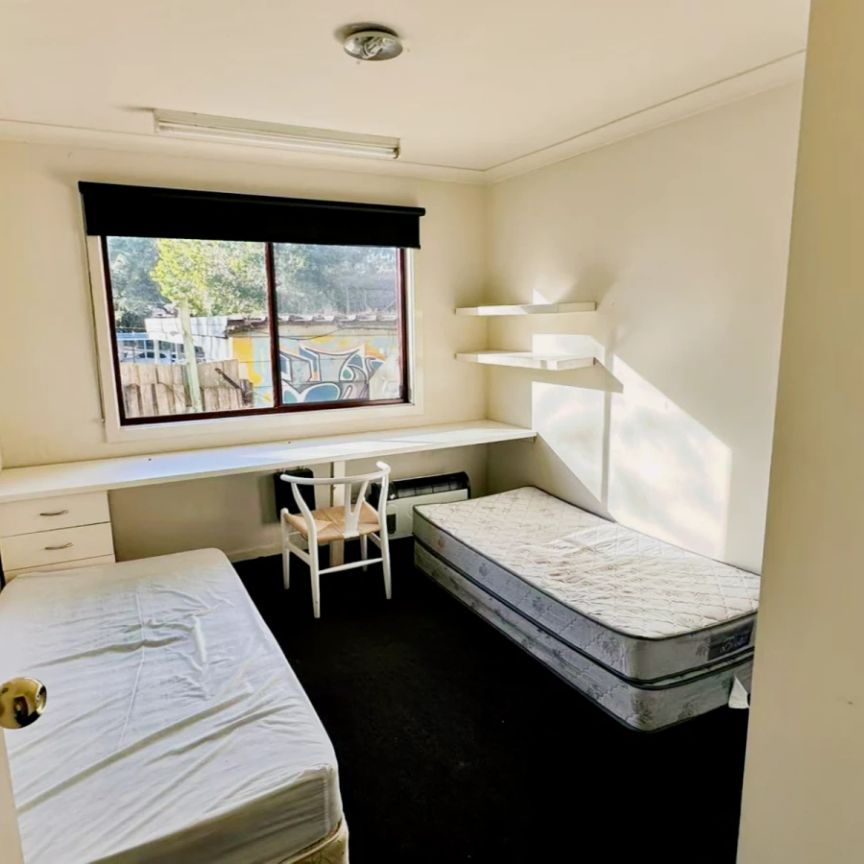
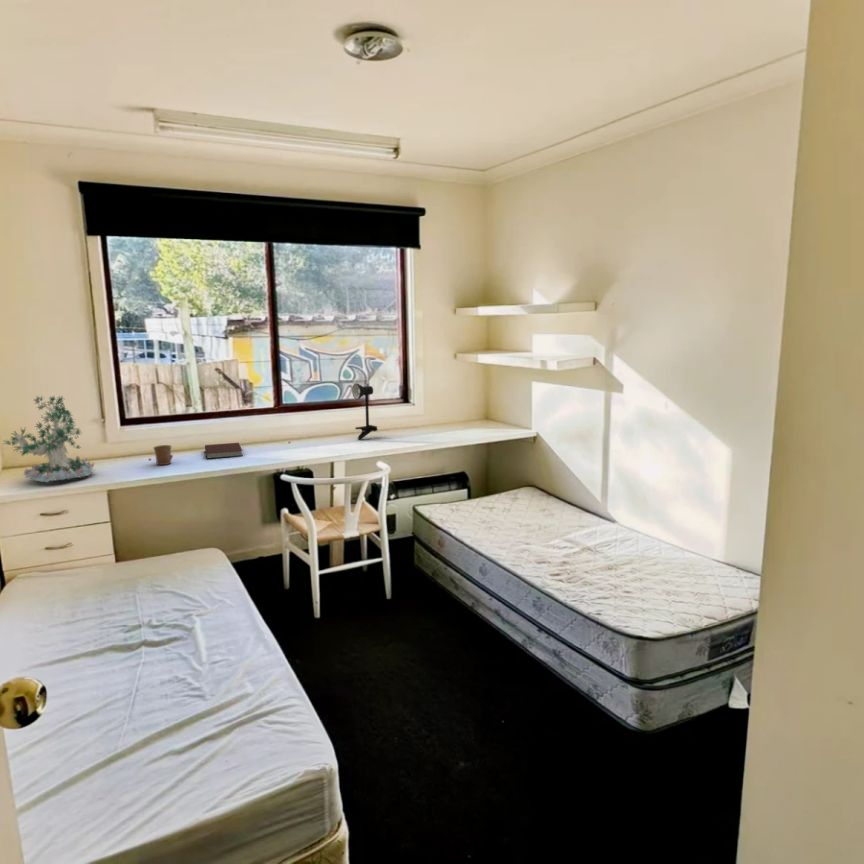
+ plant [1,394,97,483]
+ notebook [204,442,244,460]
+ mug [152,444,174,466]
+ desk lamp [351,382,379,441]
